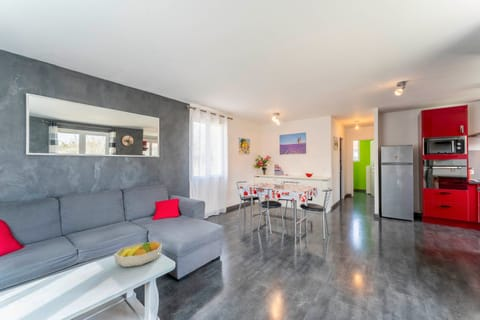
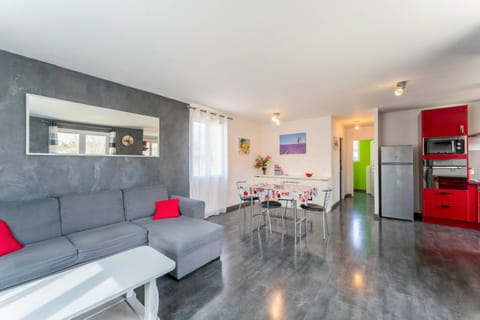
- fruit bowl [113,240,163,268]
